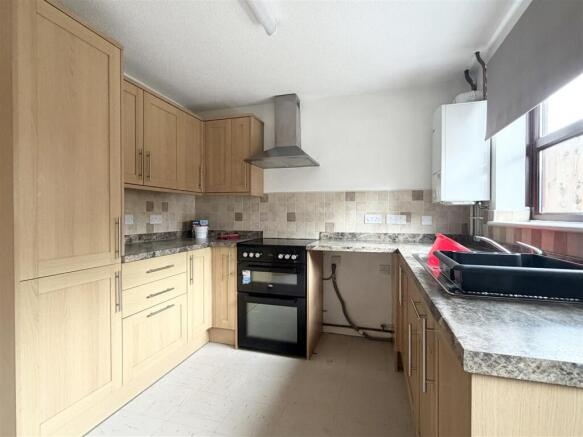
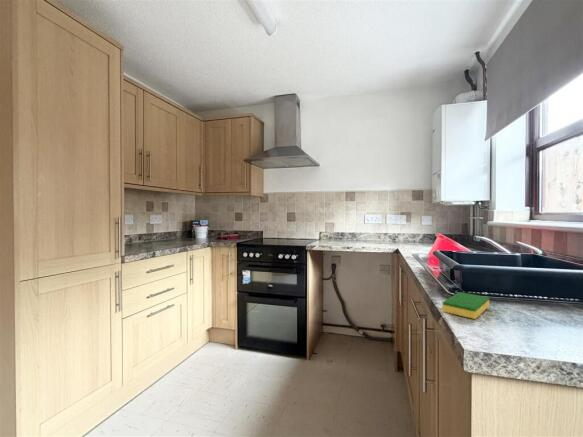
+ dish sponge [441,291,490,320]
